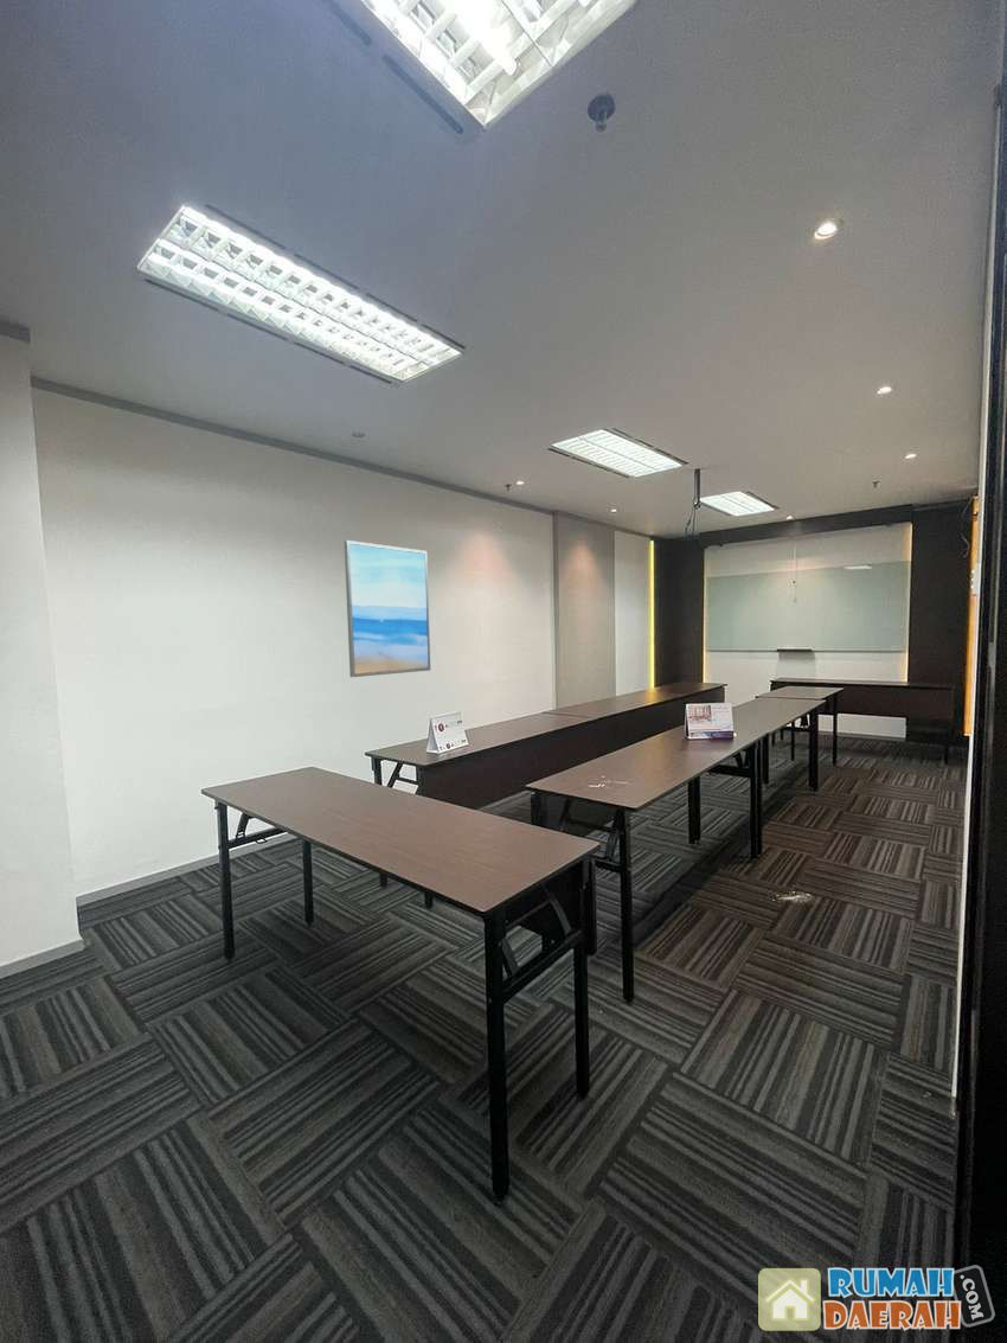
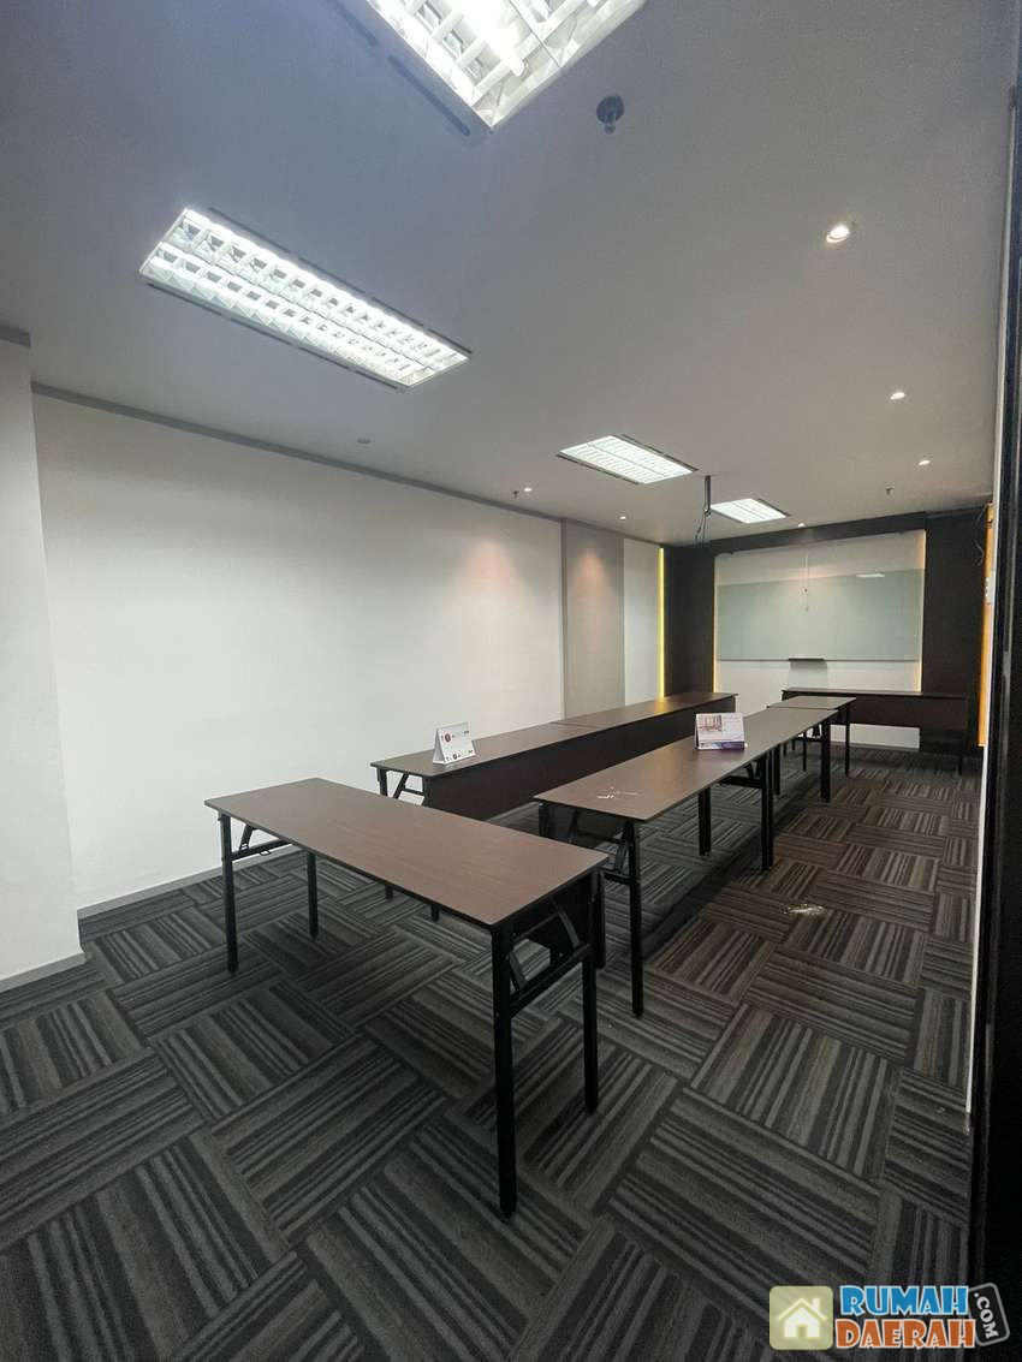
- wall art [344,539,431,678]
